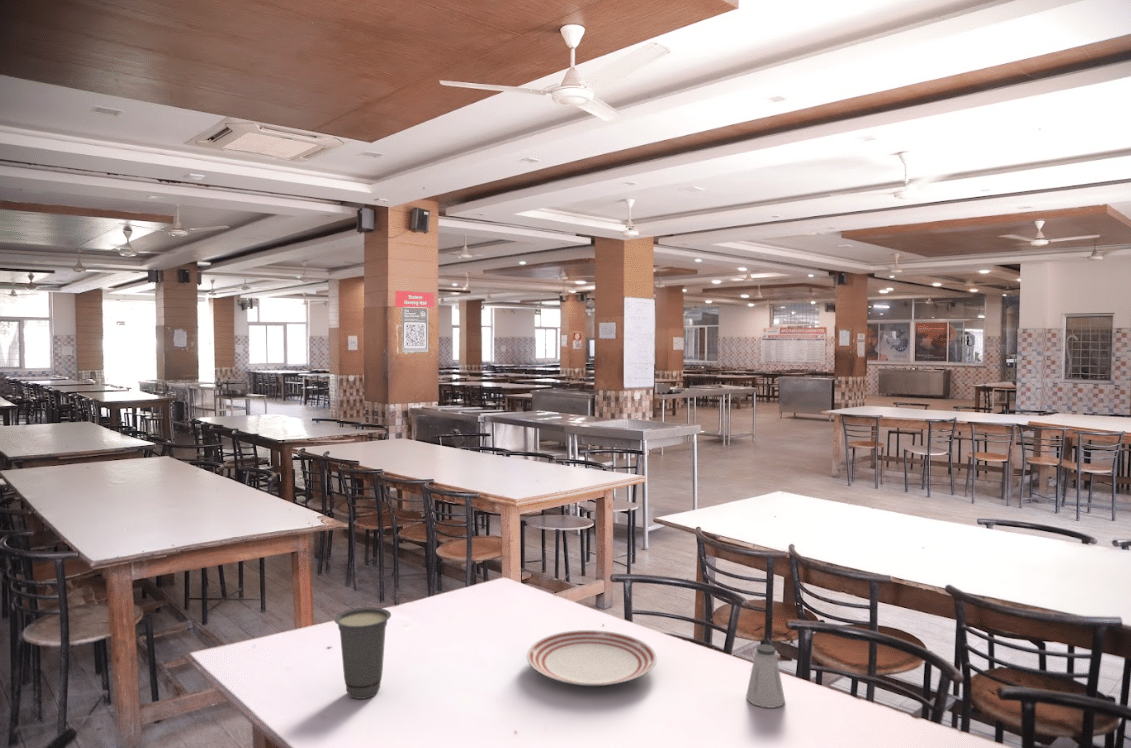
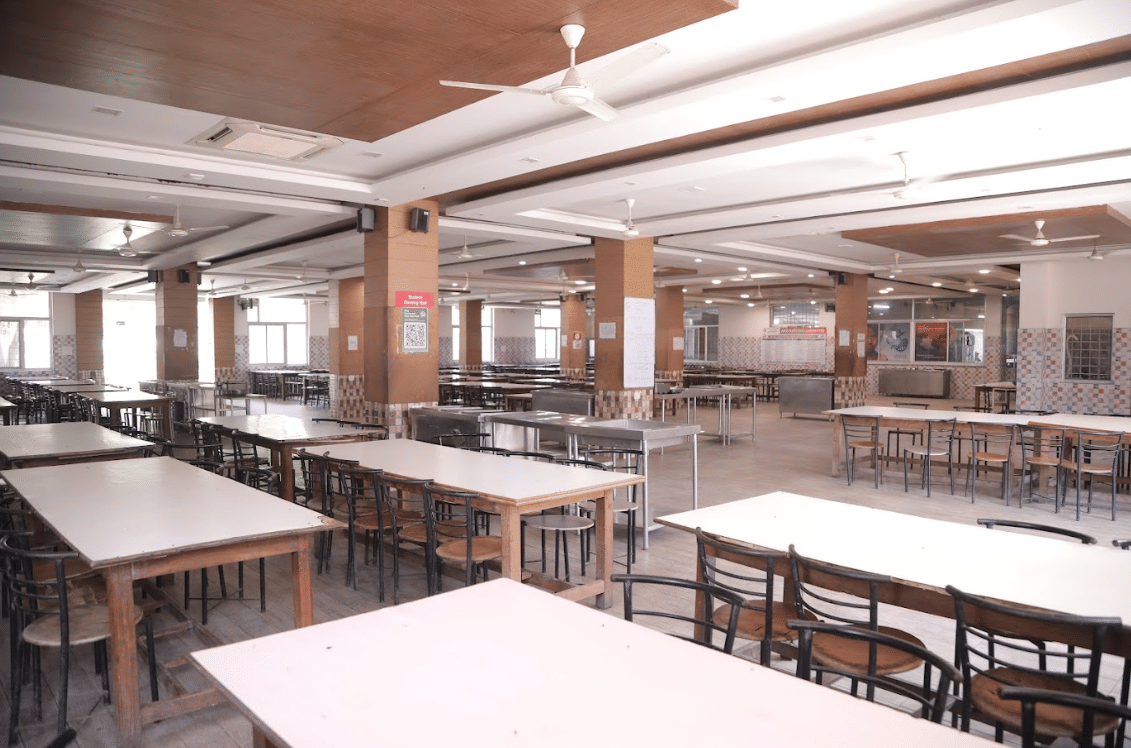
- saltshaker [745,643,786,709]
- cup [333,606,392,700]
- dinner plate [526,629,658,687]
